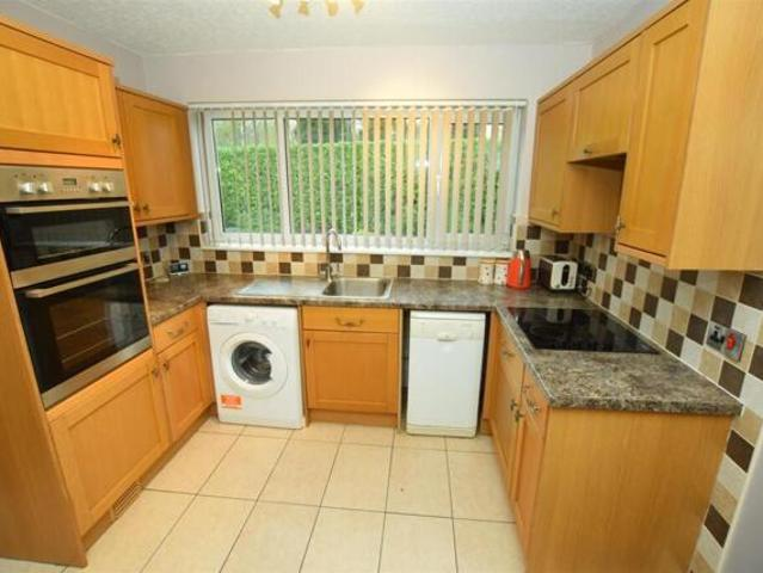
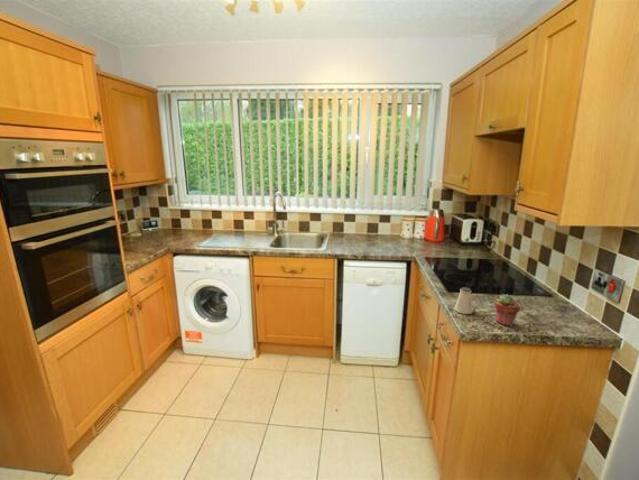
+ potted succulent [493,293,521,327]
+ saltshaker [454,286,474,315]
